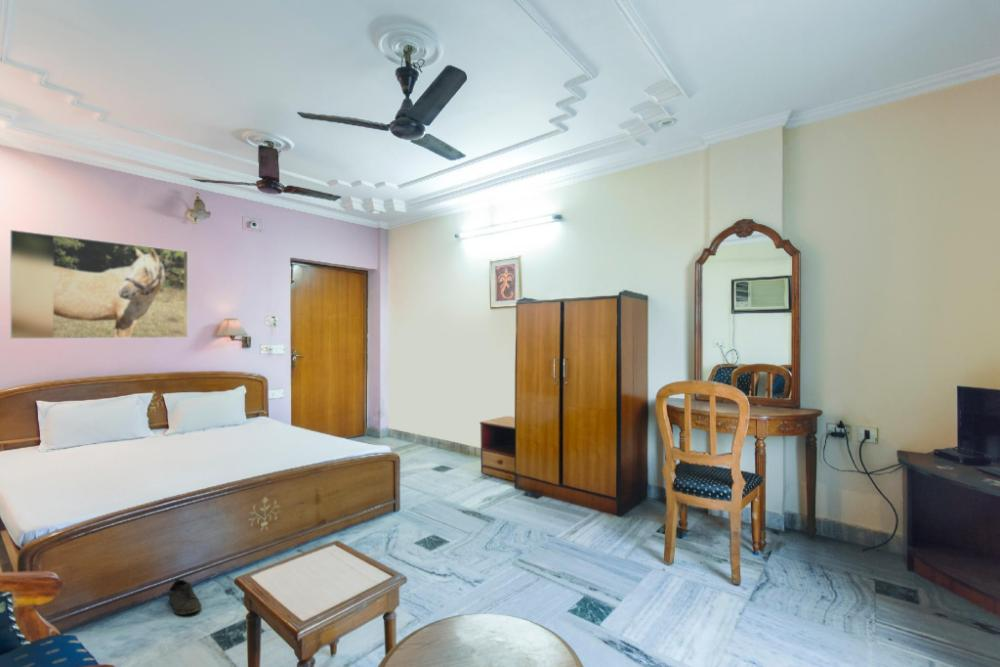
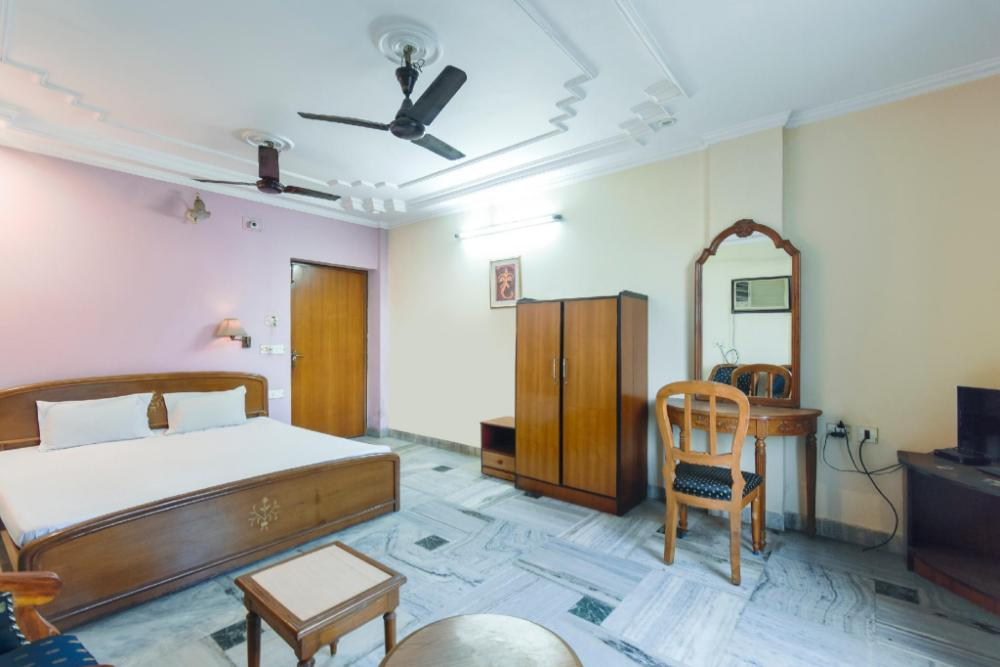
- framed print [9,229,189,340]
- shoe [167,578,203,616]
